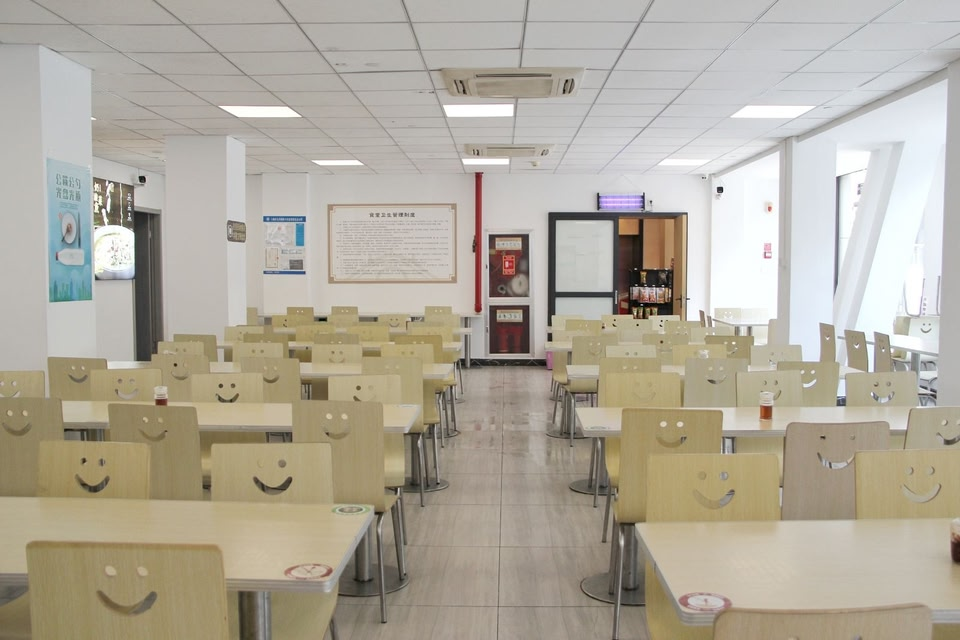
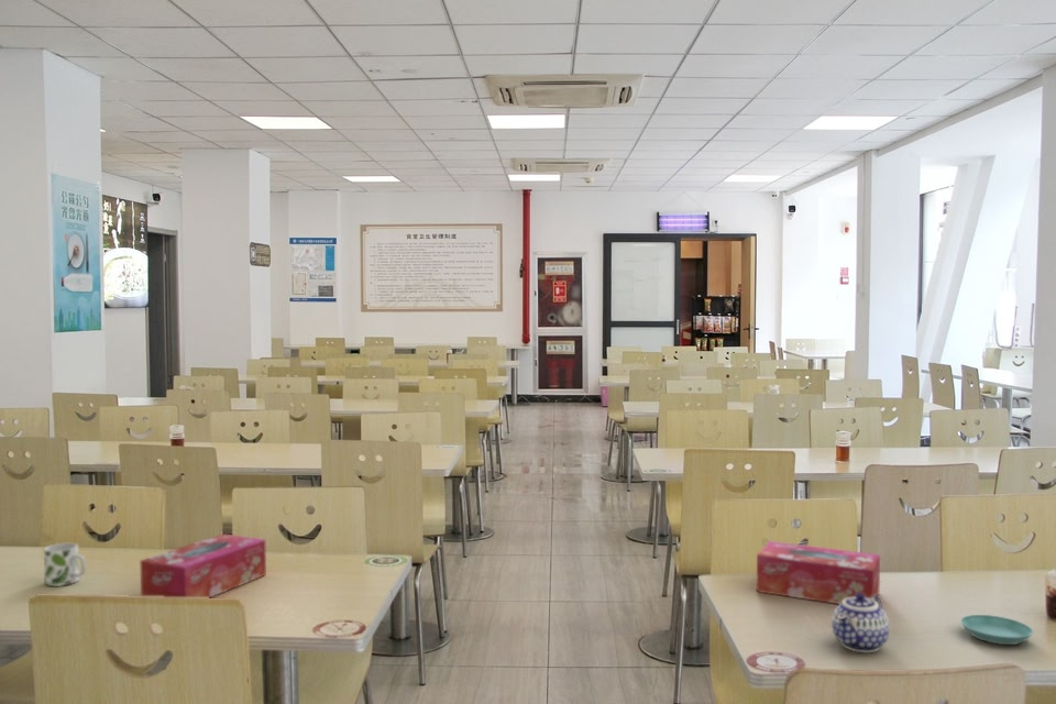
+ tissue box [139,532,267,600]
+ saucer [959,614,1034,646]
+ mug [43,542,87,587]
+ teapot [831,593,890,653]
+ tissue box [756,540,881,605]
